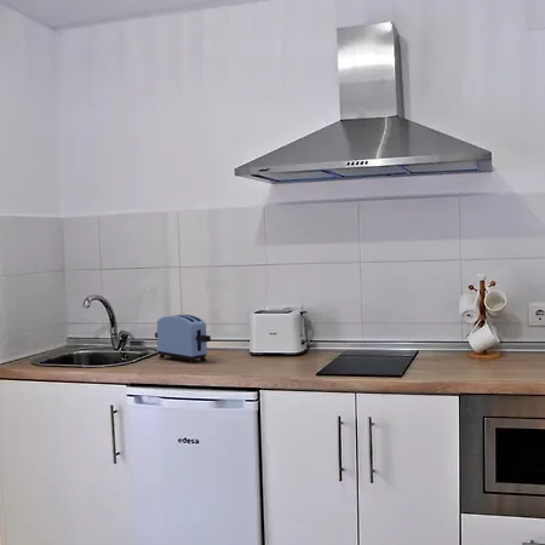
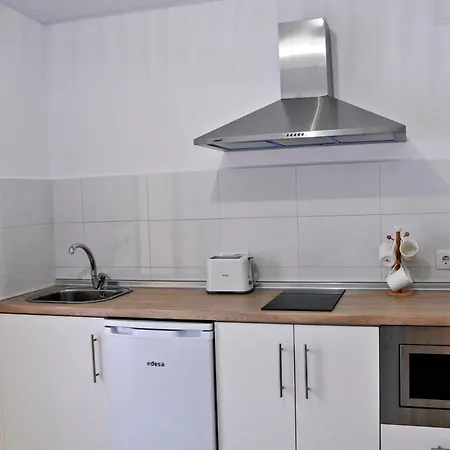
- toaster [154,314,212,365]
